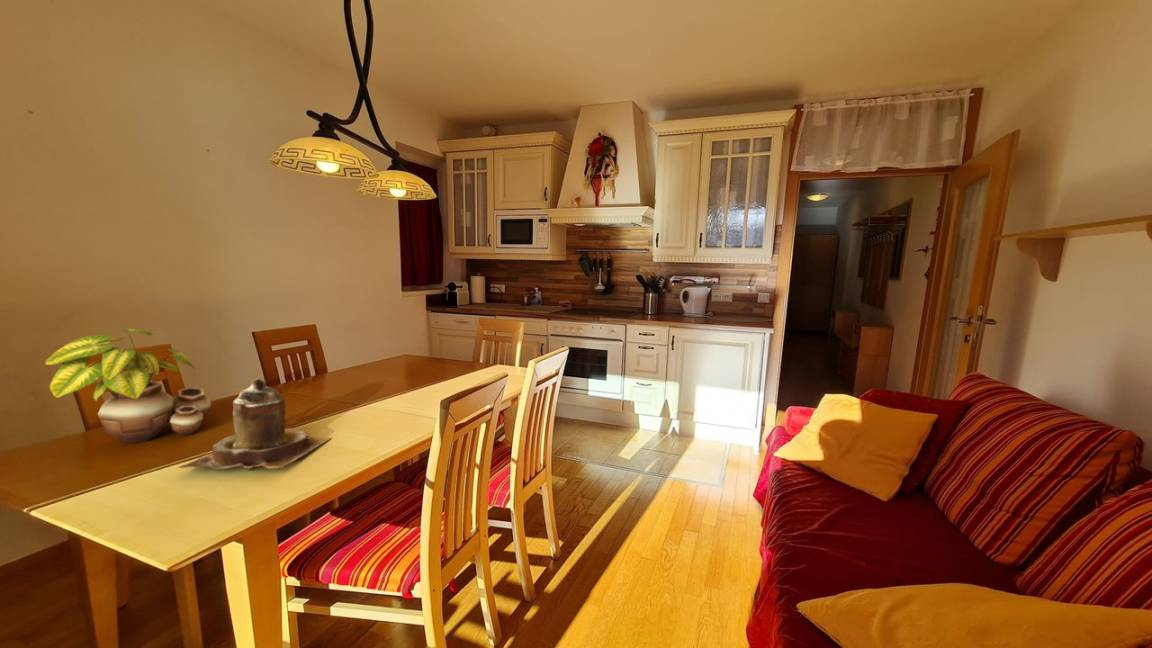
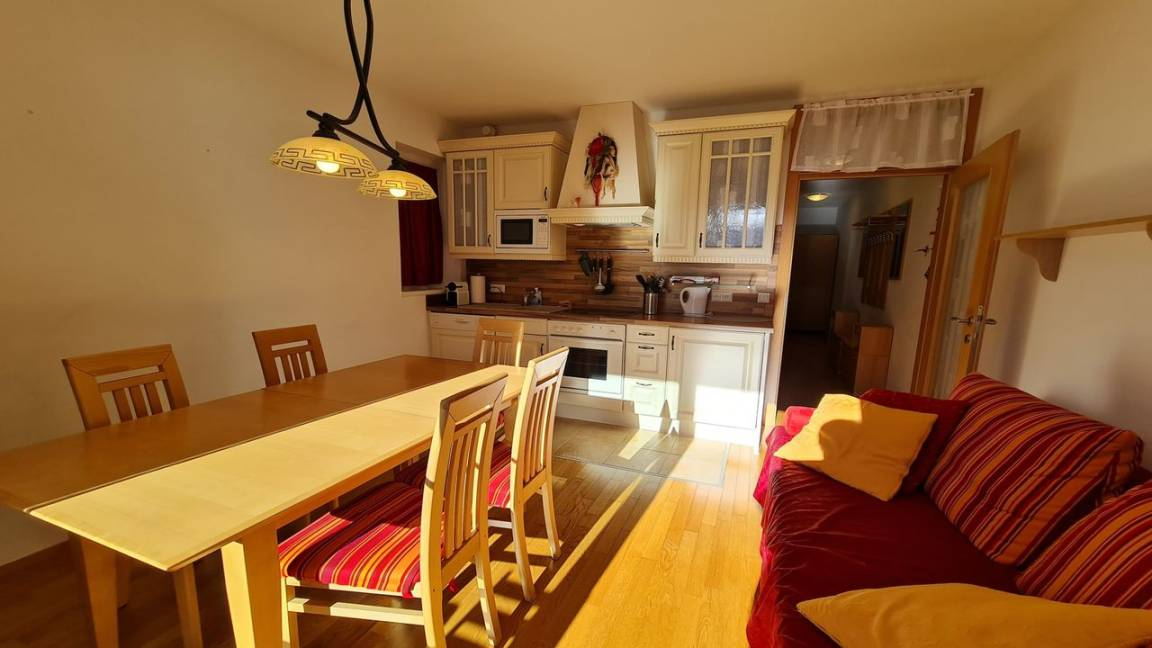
- potted plant [44,327,212,444]
- teapot [177,378,332,472]
